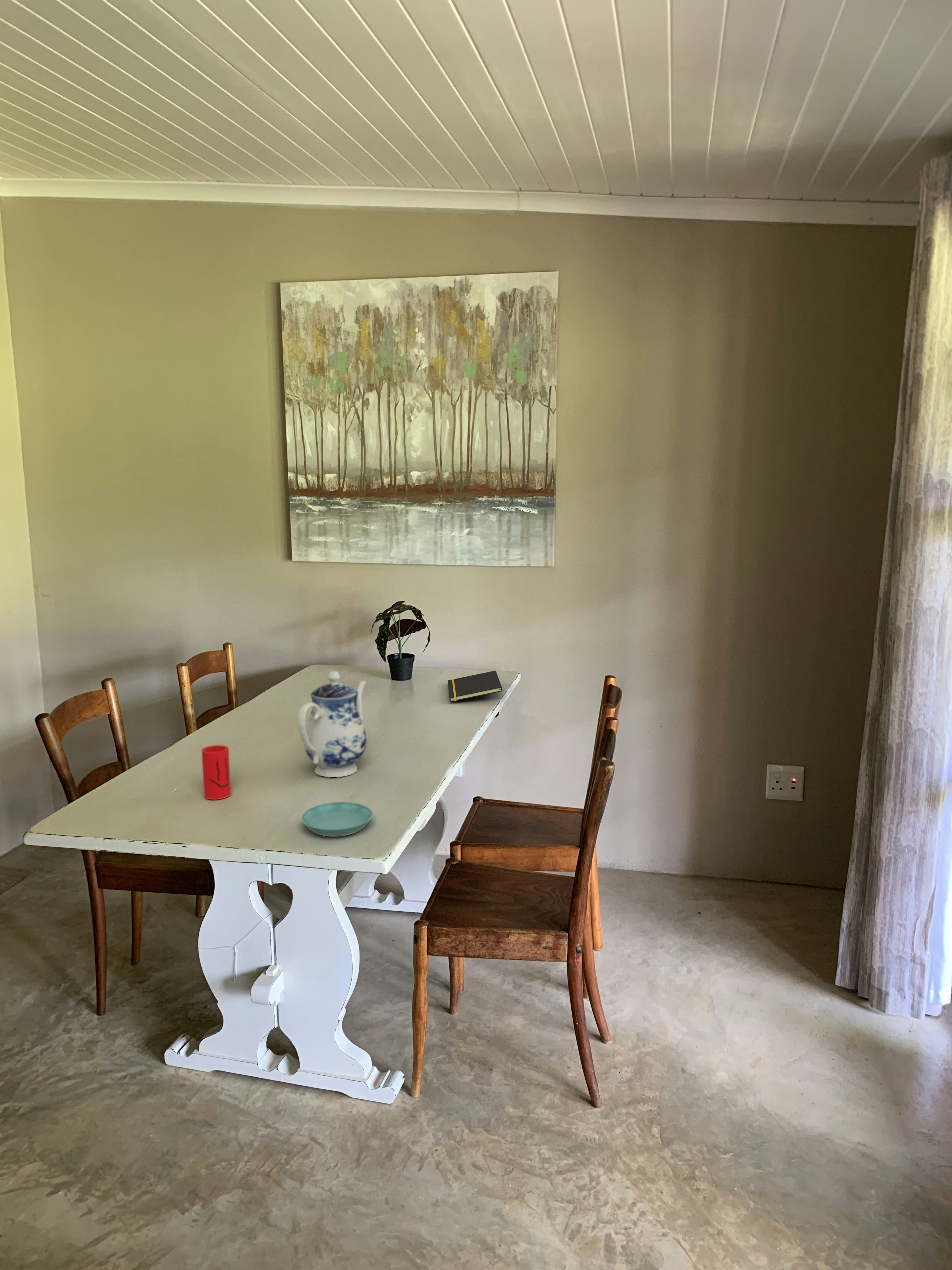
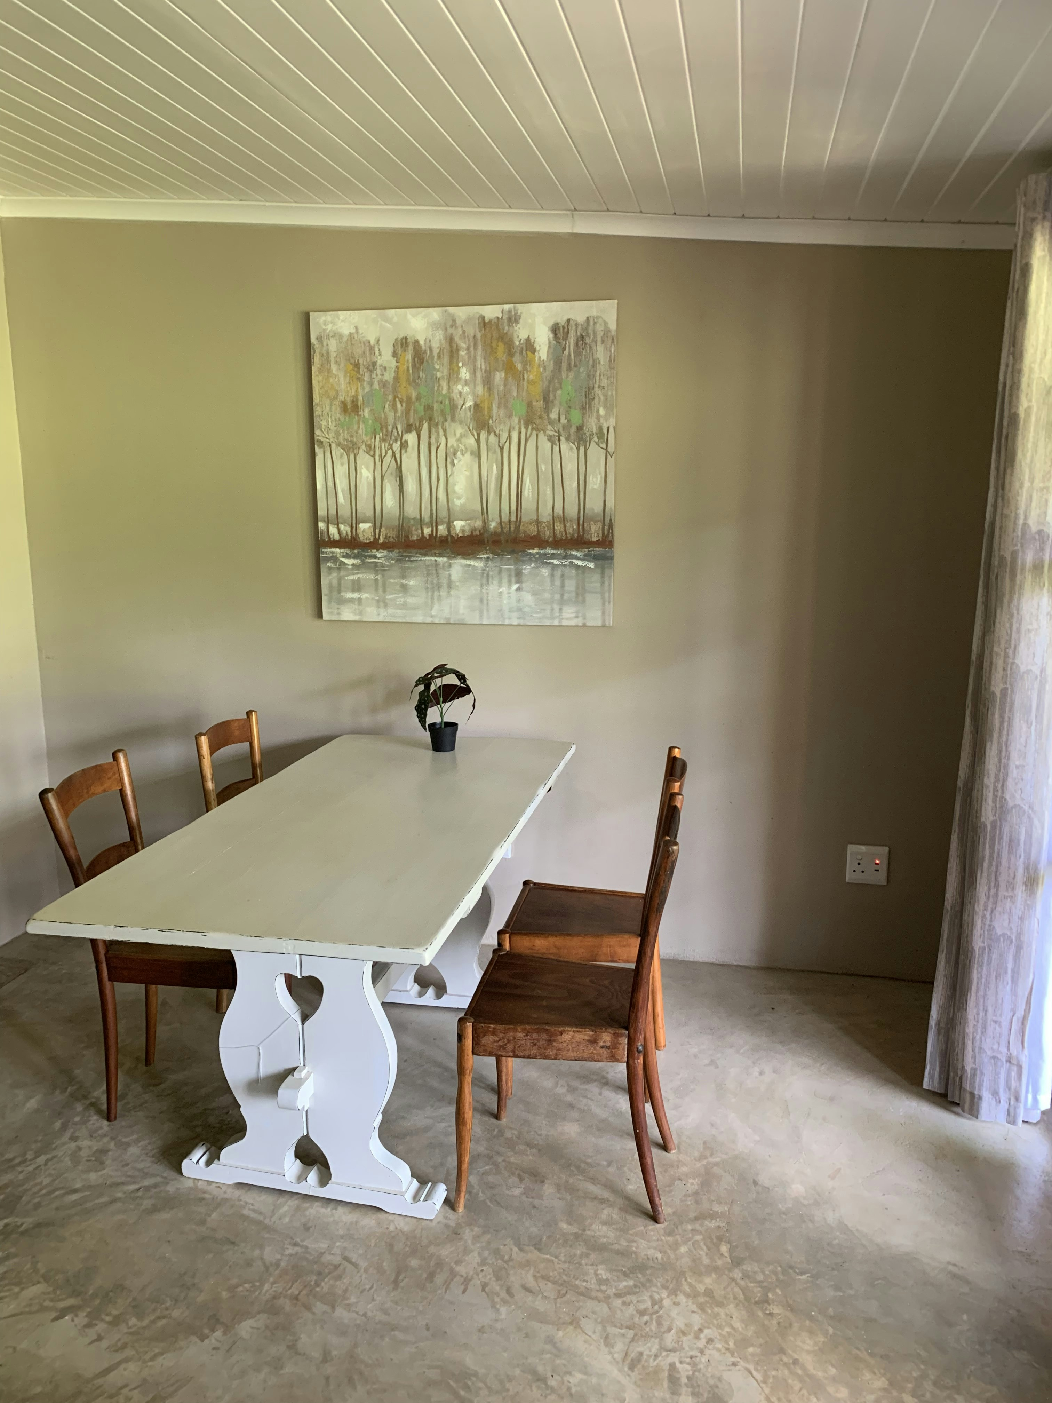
- saucer [301,802,373,837]
- cup [201,745,231,800]
- notepad [447,670,503,702]
- teapot [297,671,367,778]
